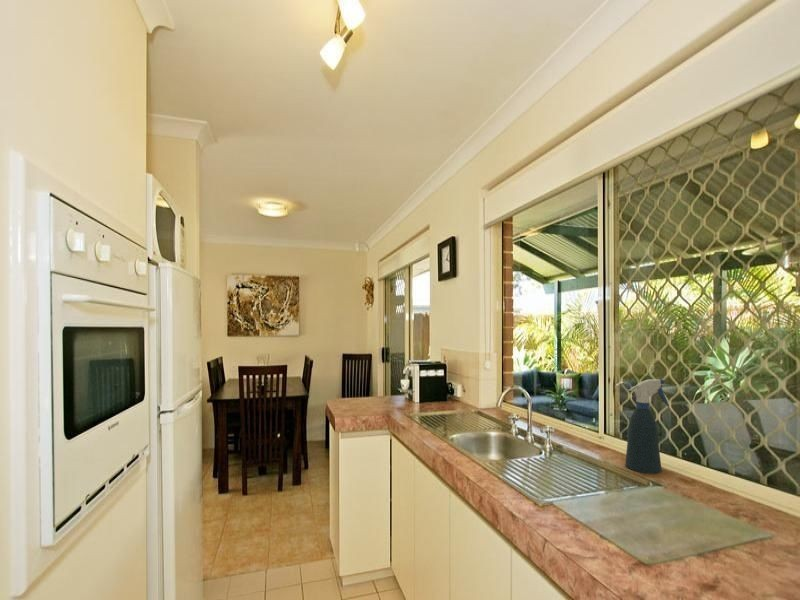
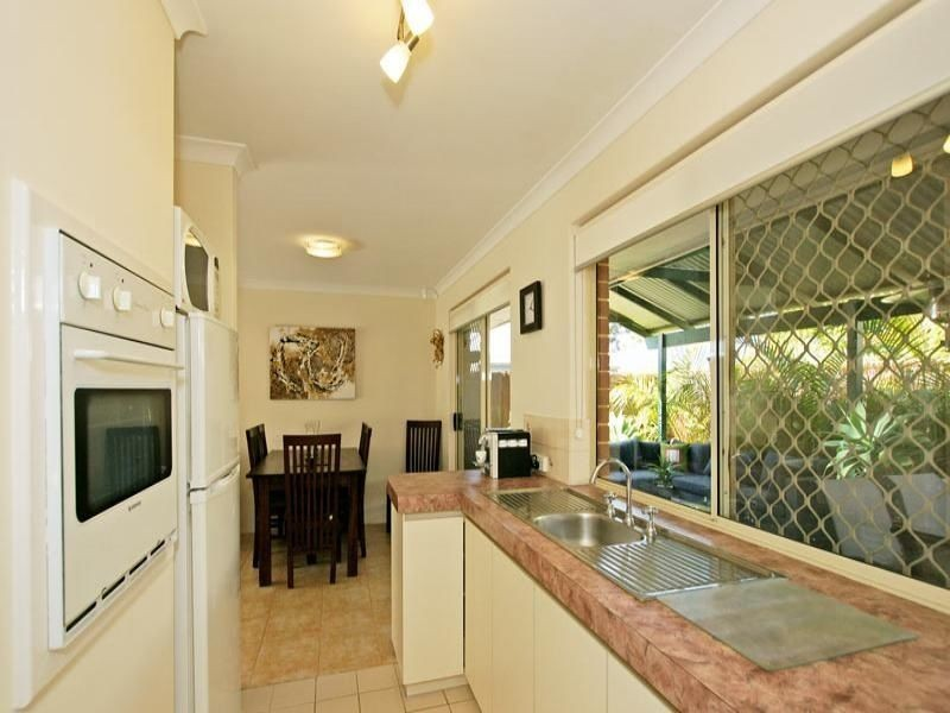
- spray bottle [624,378,670,475]
